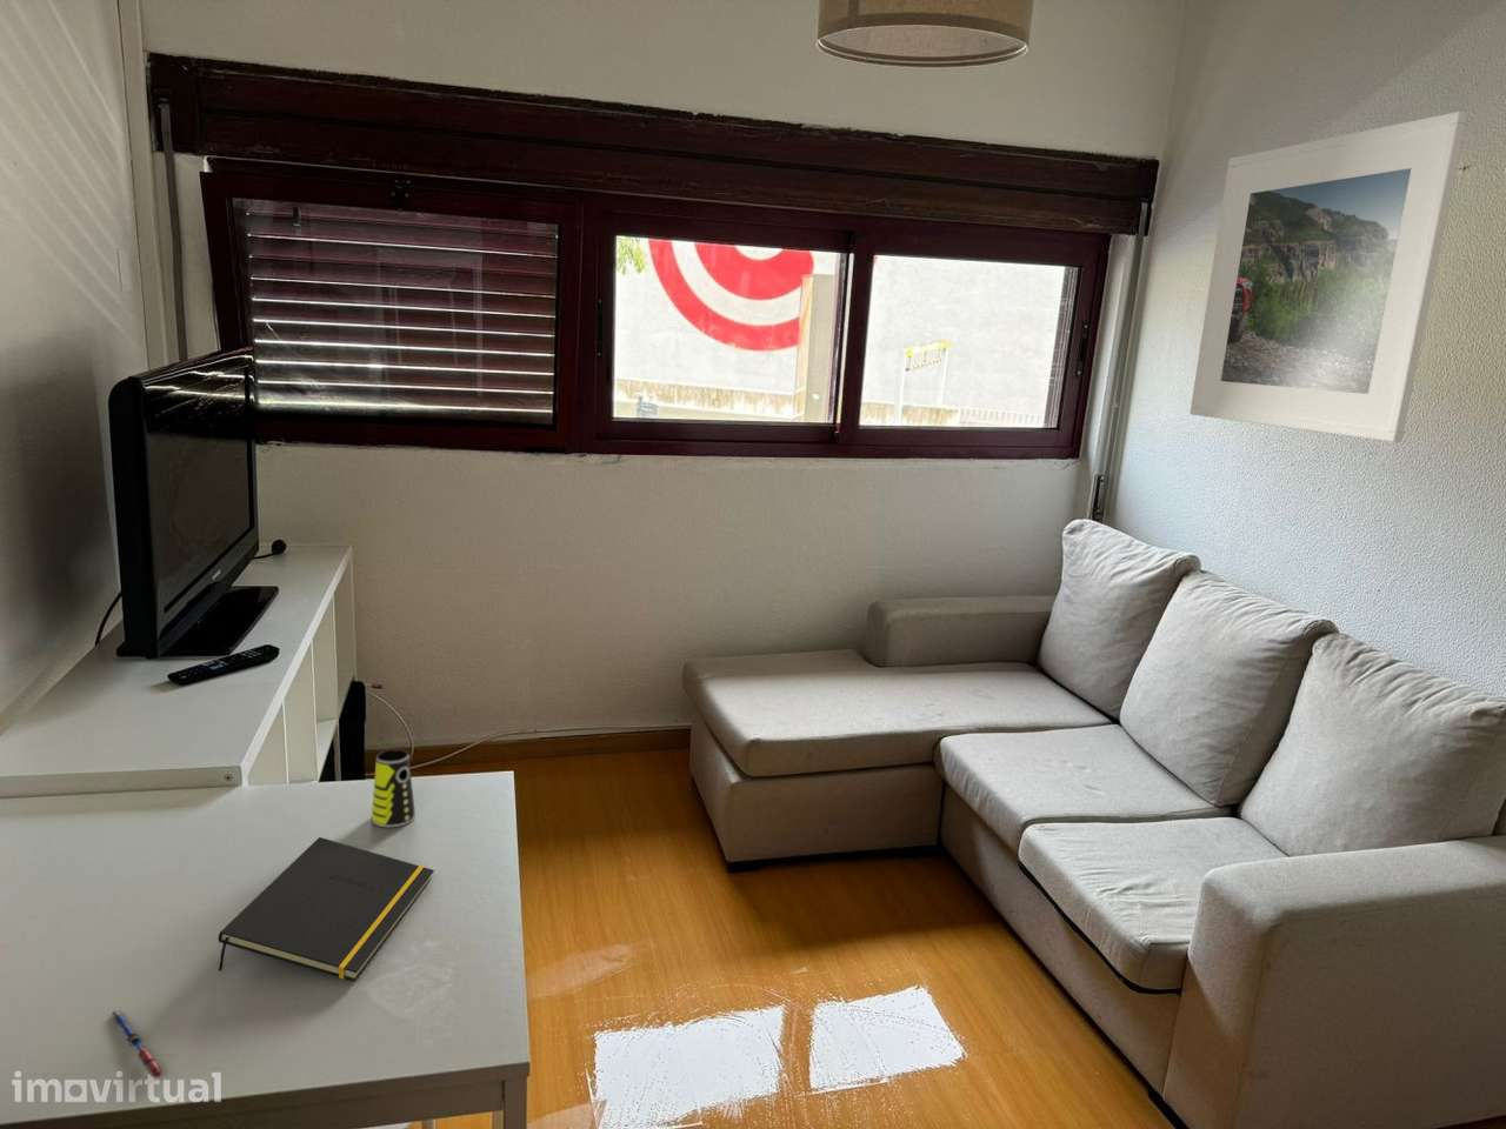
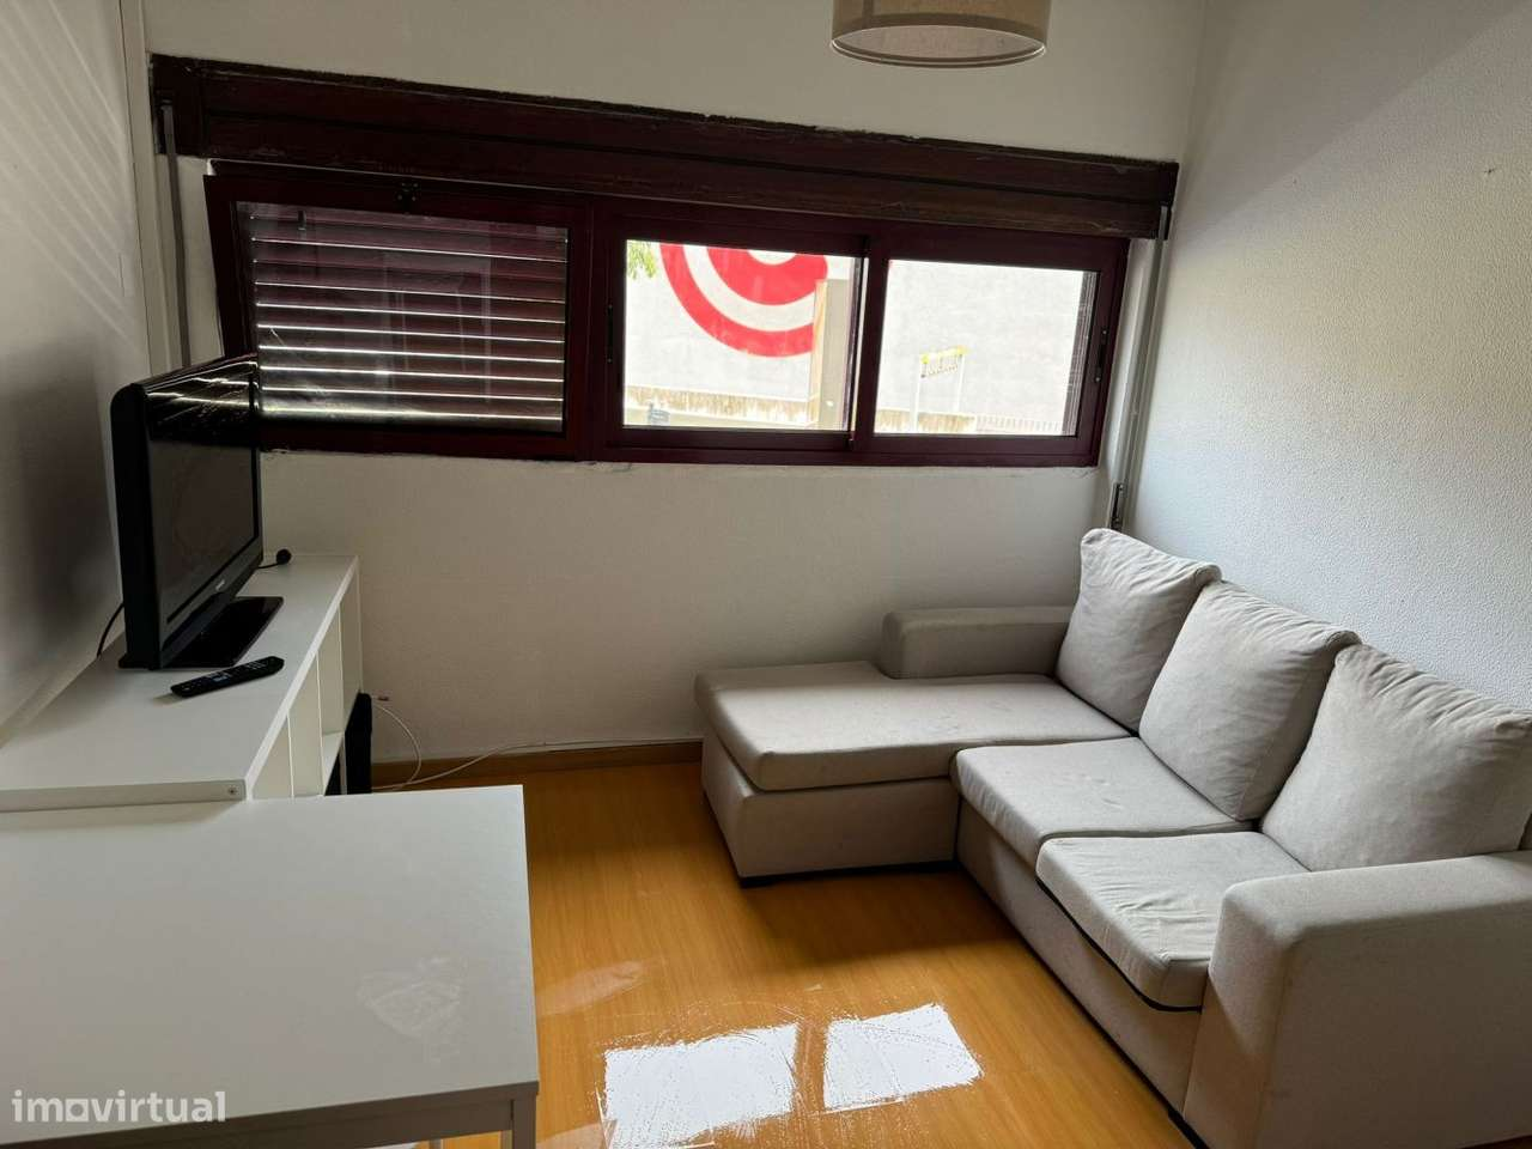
- cup [371,748,416,828]
- notepad [218,836,435,983]
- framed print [1188,110,1468,444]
- pen [108,1009,165,1078]
